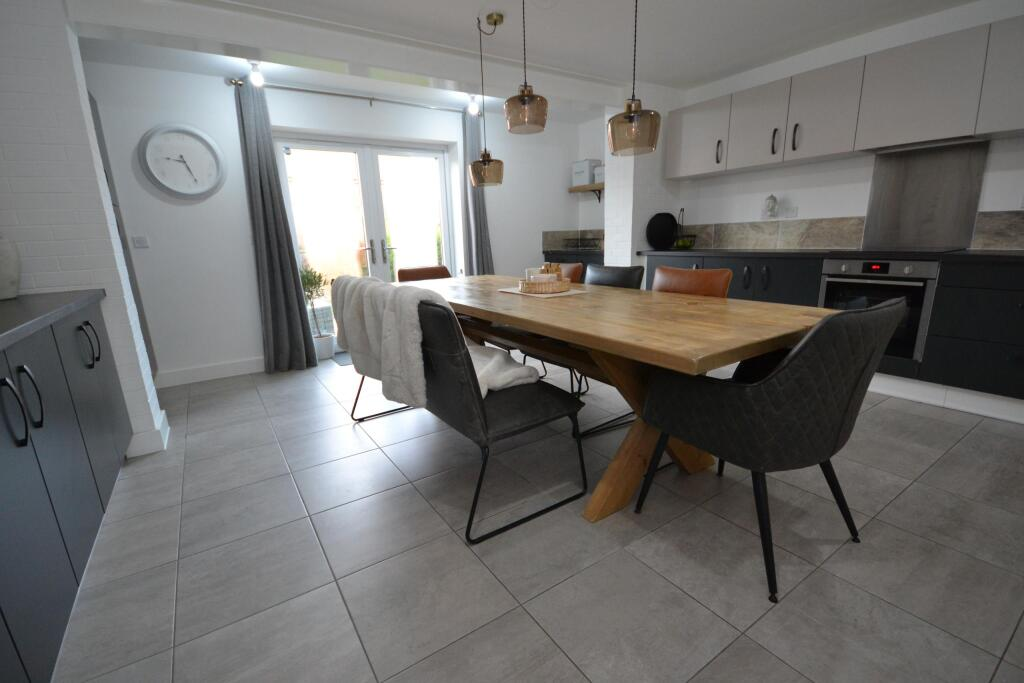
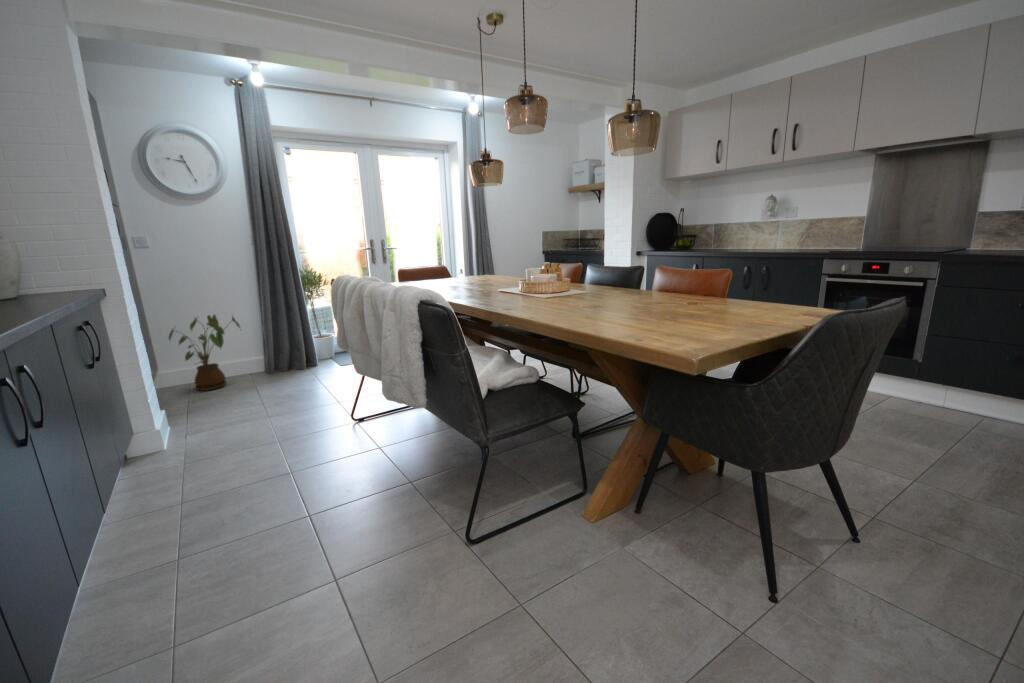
+ house plant [168,313,242,392]
